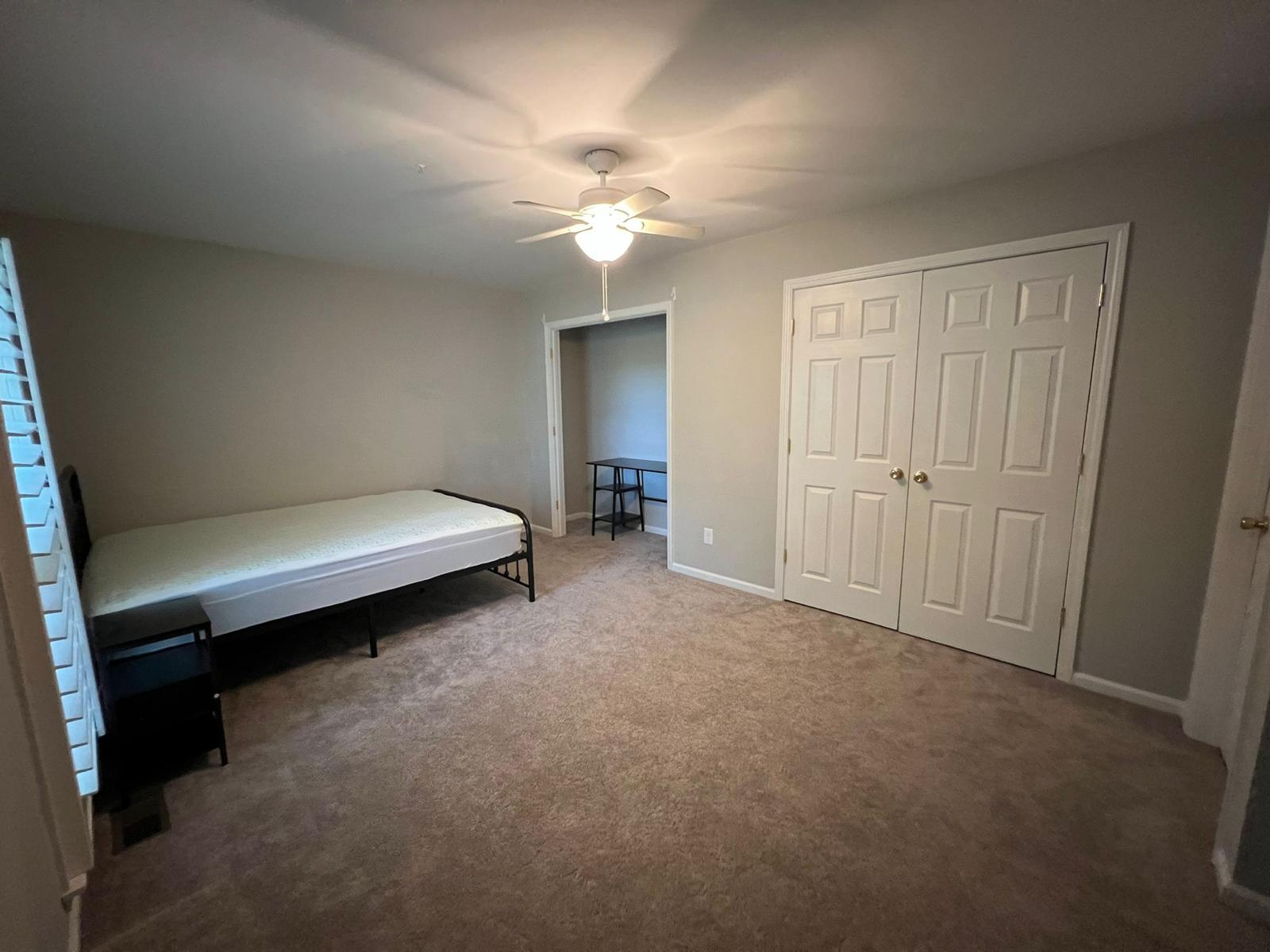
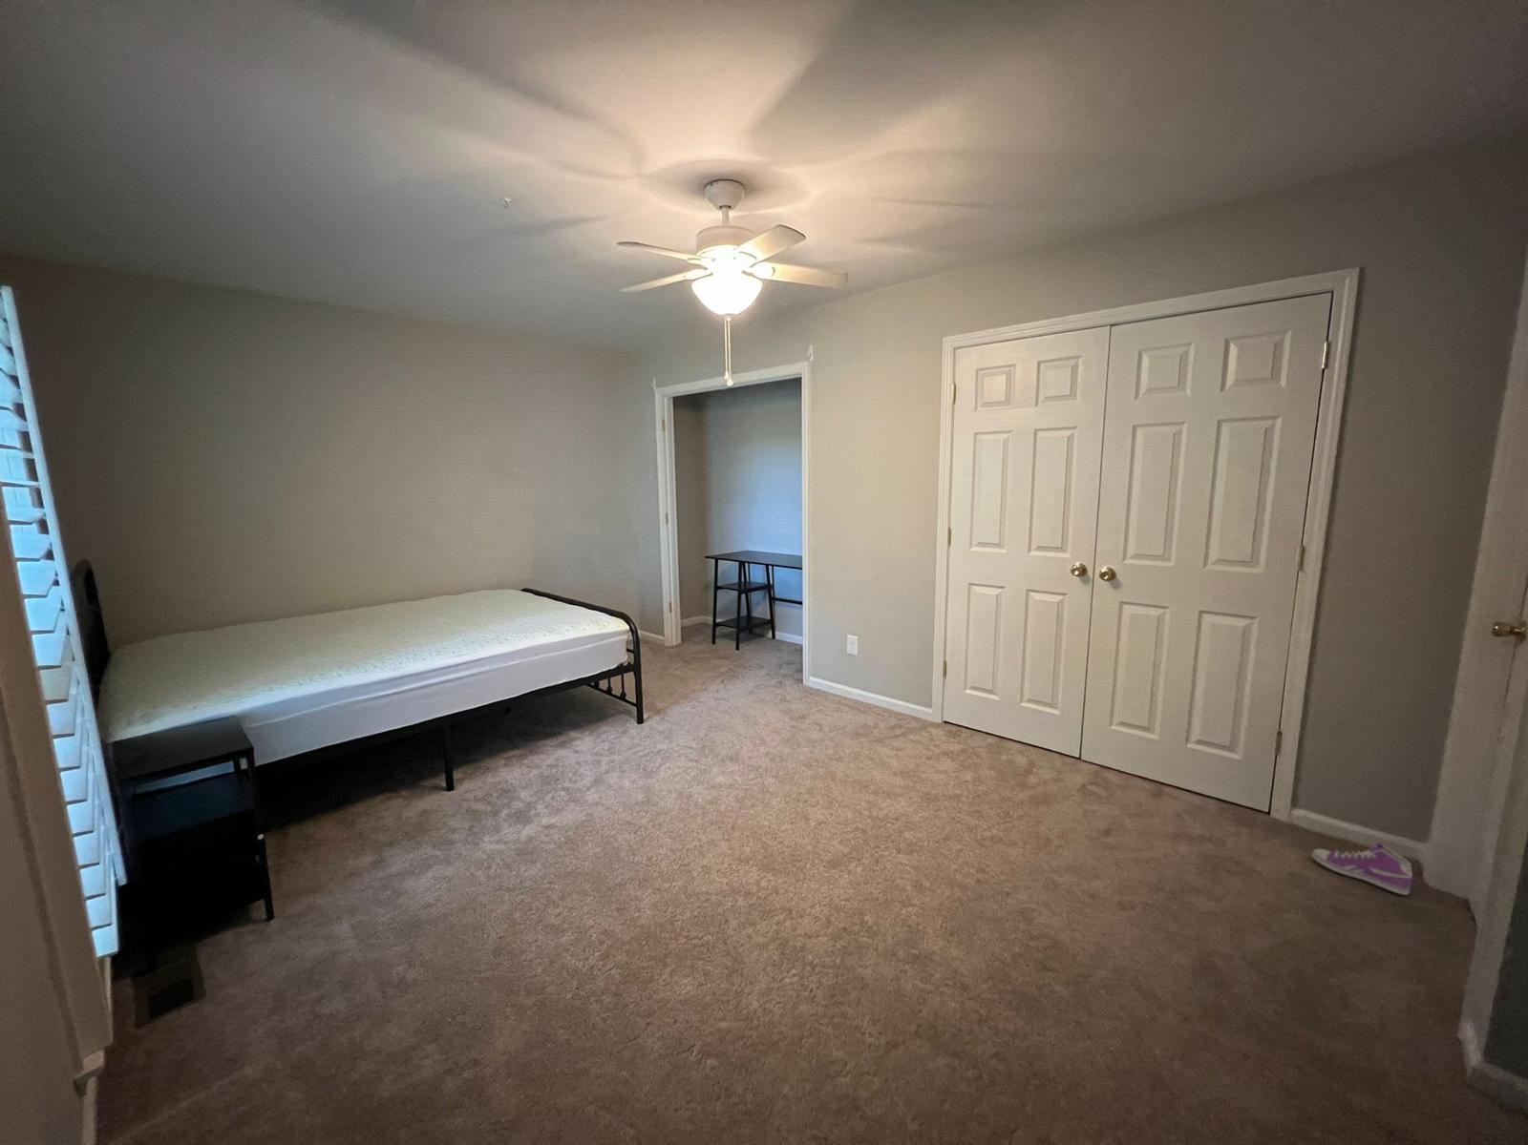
+ sneaker [1311,843,1414,896]
